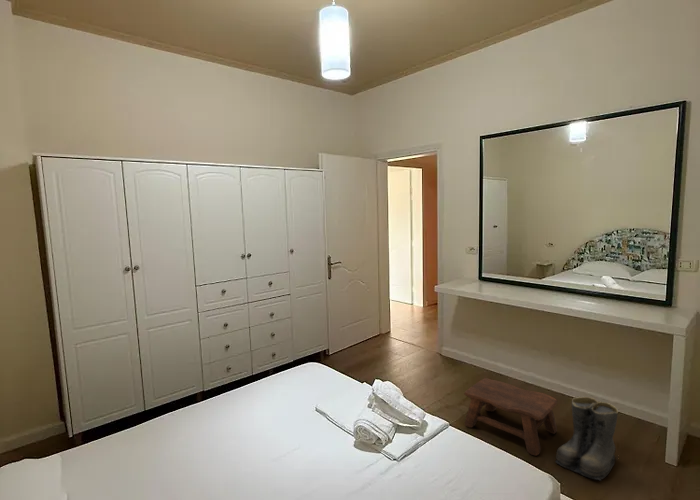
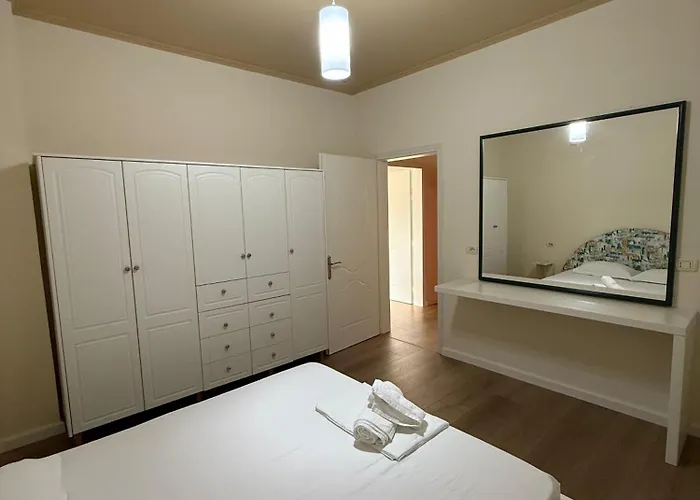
- stool [463,377,558,457]
- boots [555,396,619,482]
